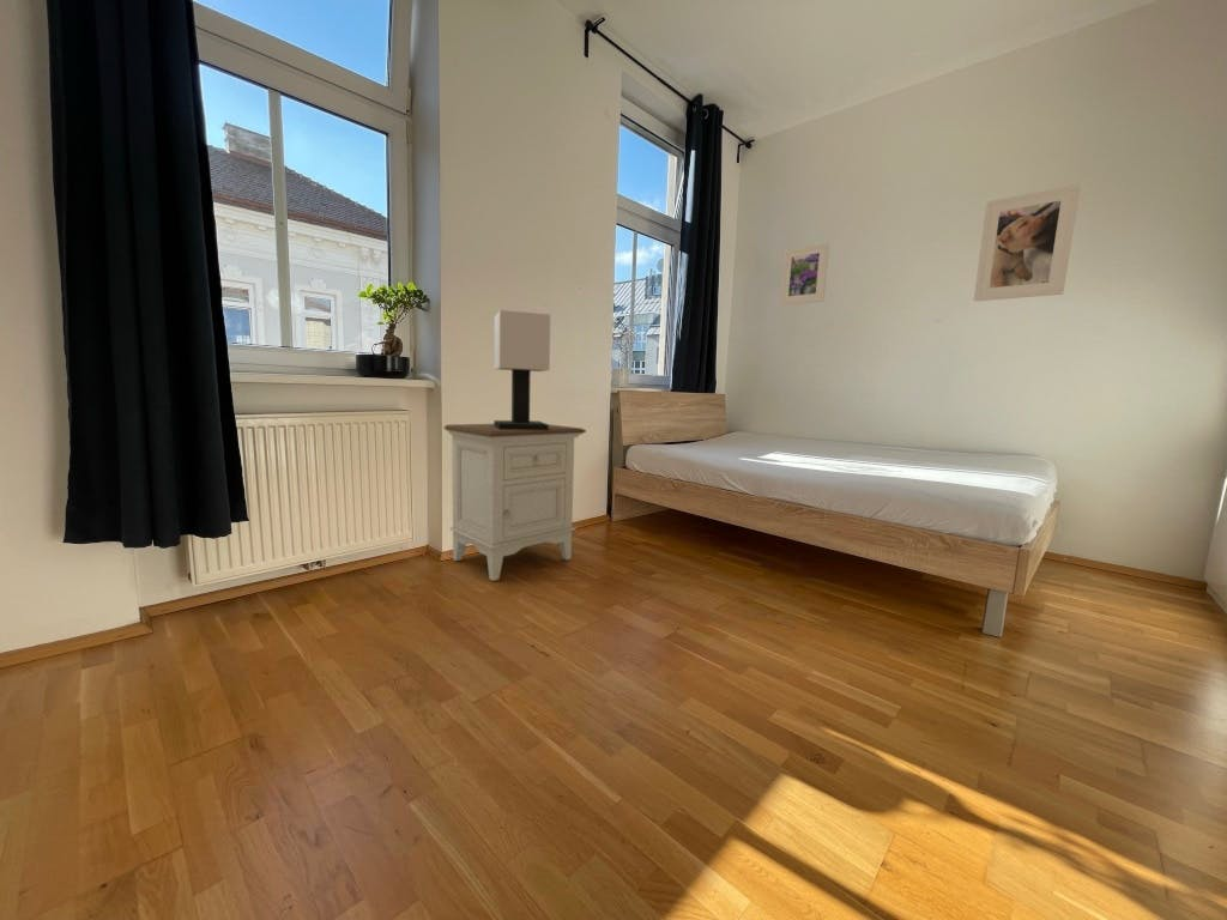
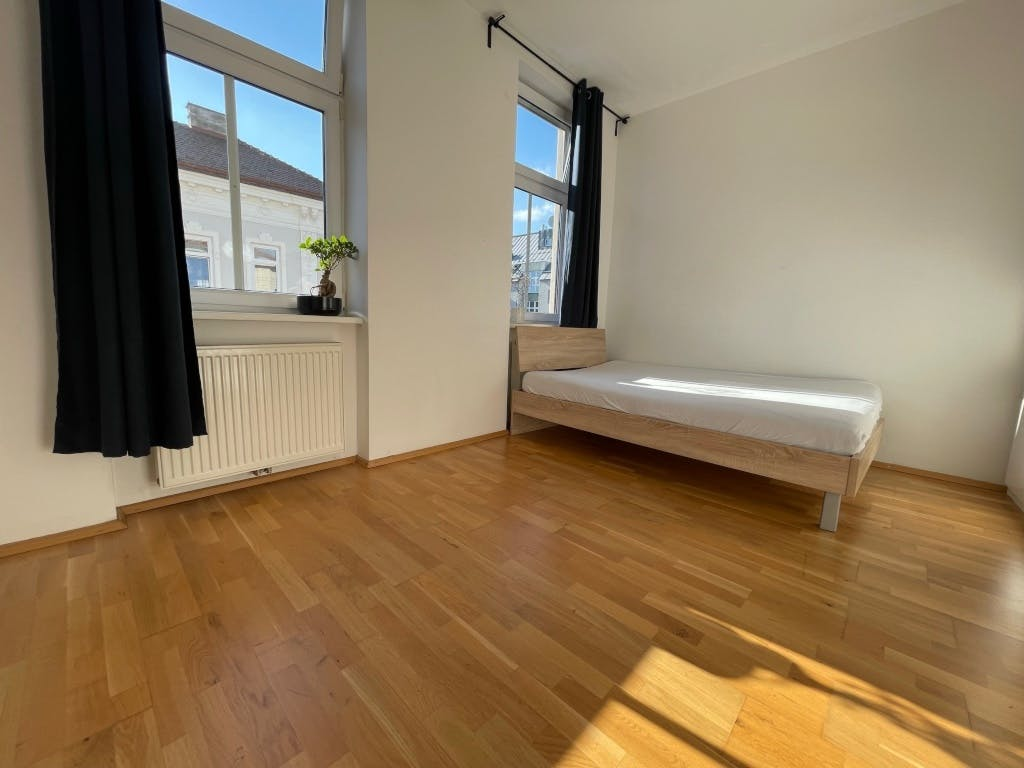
- table lamp [492,309,551,430]
- nightstand [443,423,587,582]
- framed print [779,242,830,307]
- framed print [973,183,1081,302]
